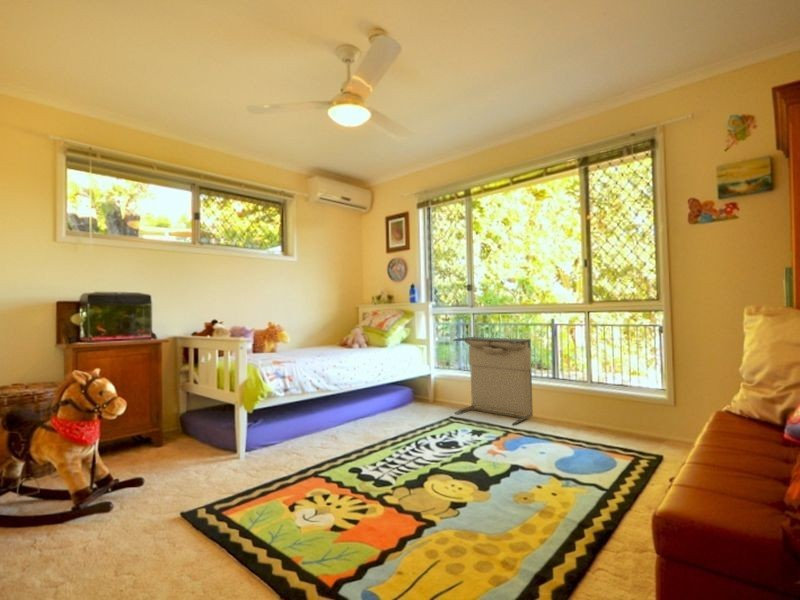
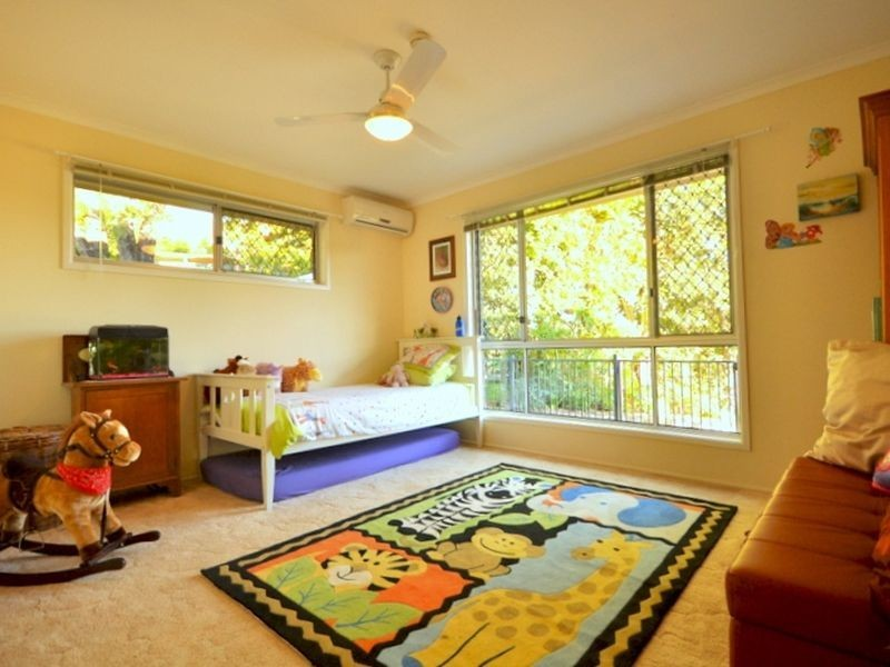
- laundry hamper [452,336,534,426]
